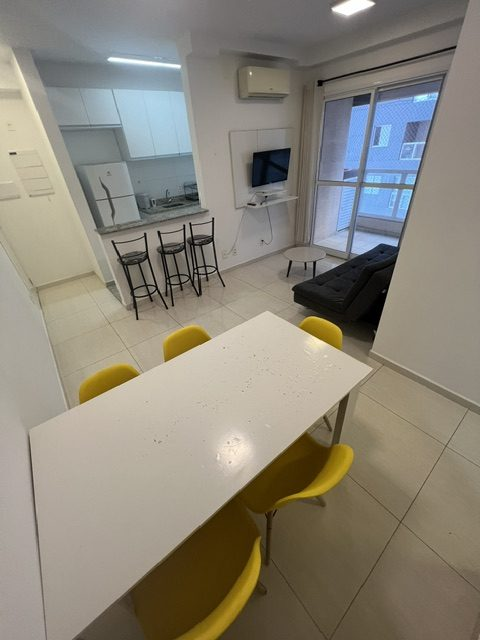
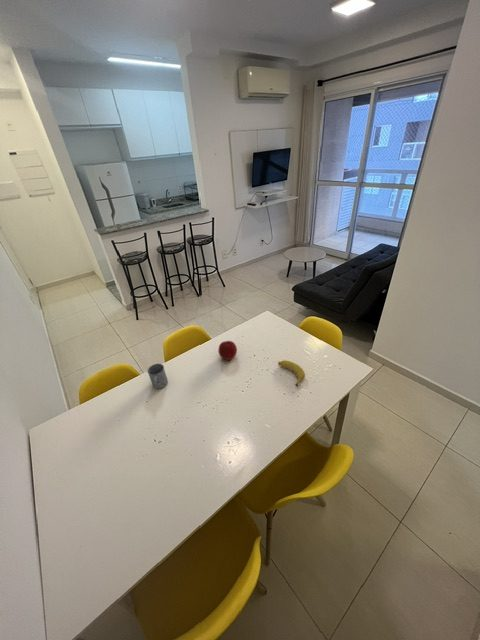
+ banana [277,359,306,388]
+ mug [146,363,169,390]
+ apple [218,340,238,361]
